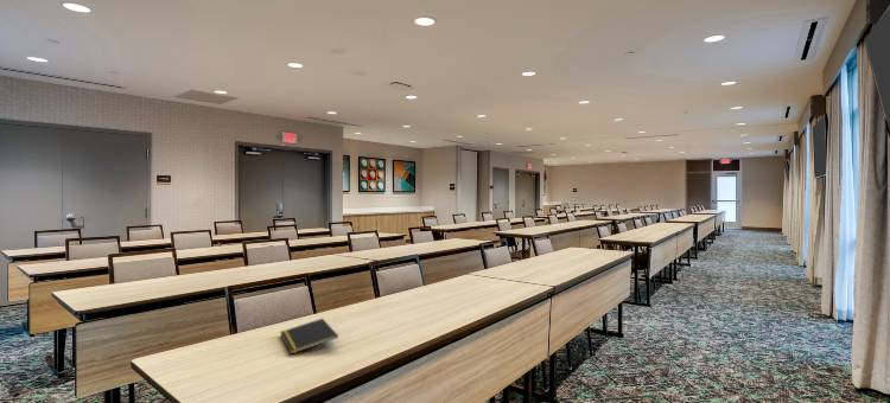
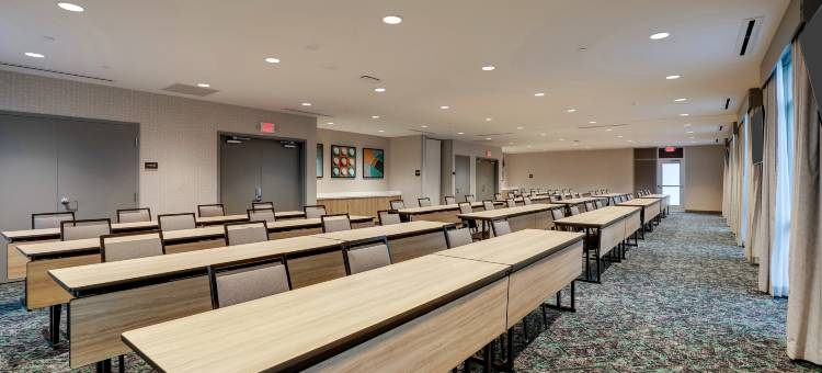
- notepad [279,318,339,356]
